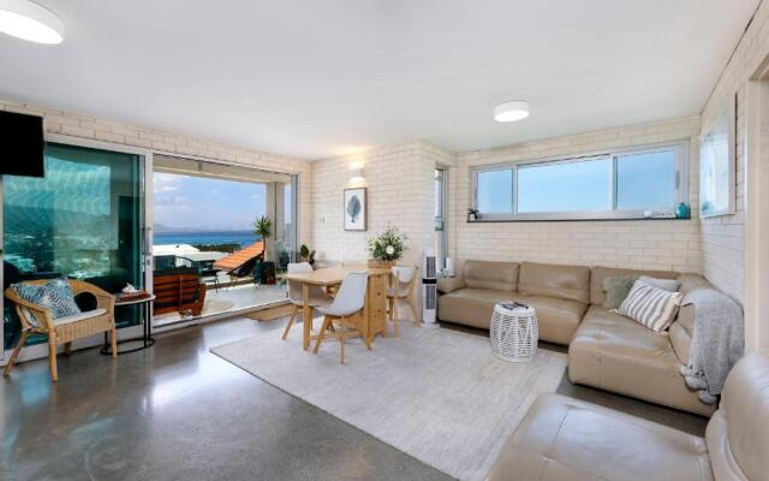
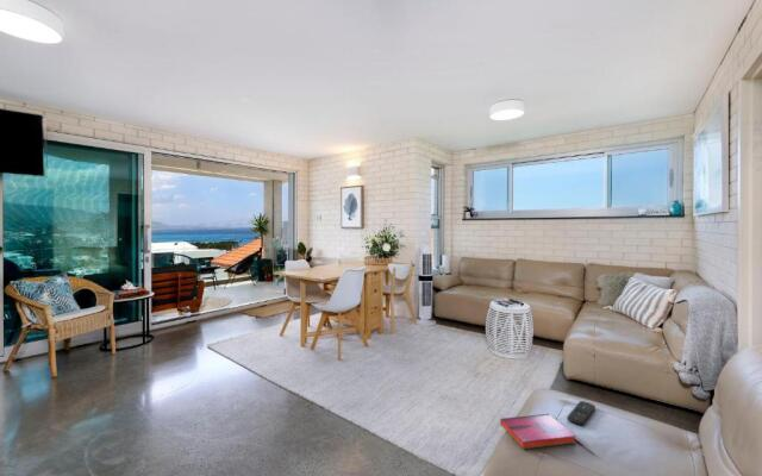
+ hardback book [499,413,577,450]
+ remote control [566,400,597,426]
